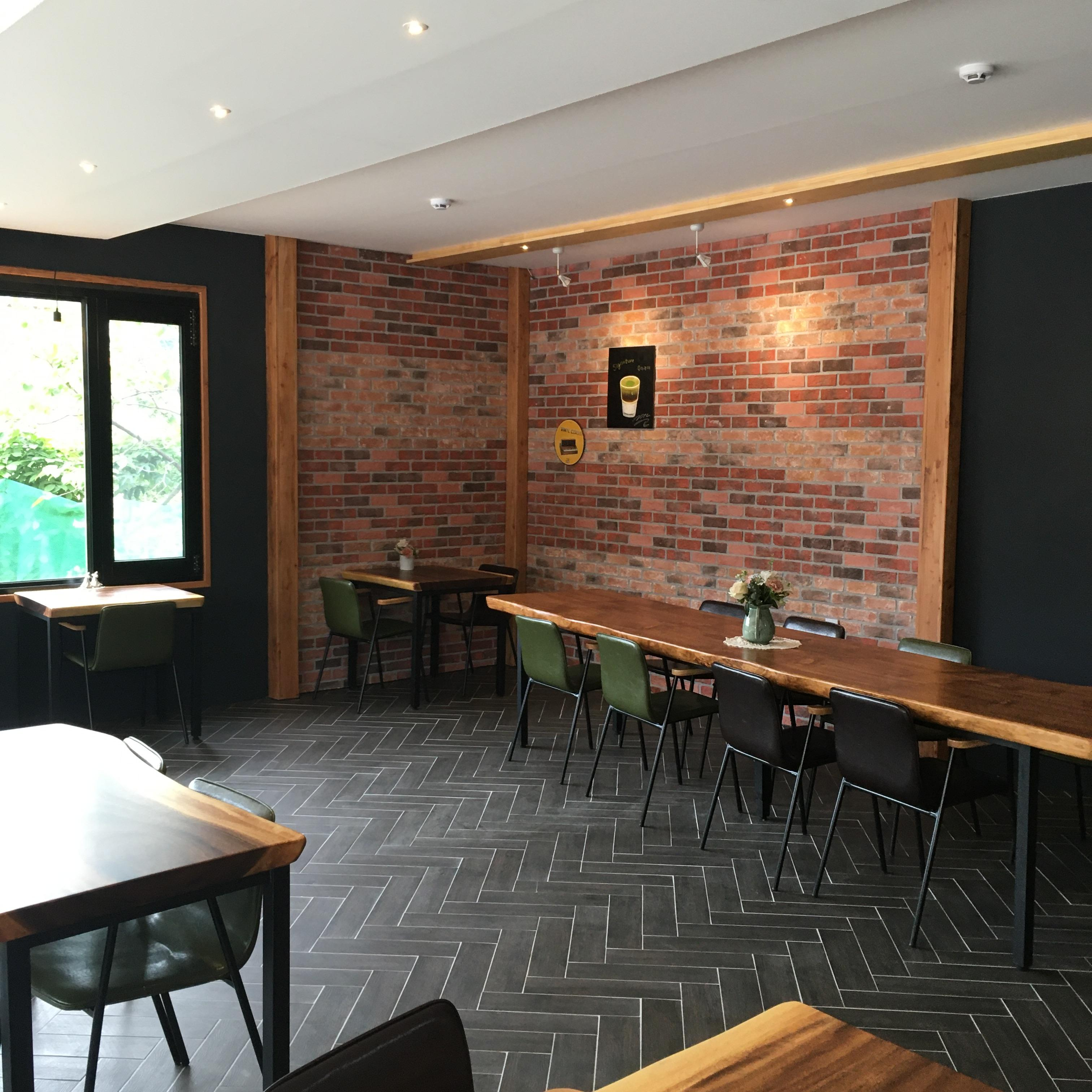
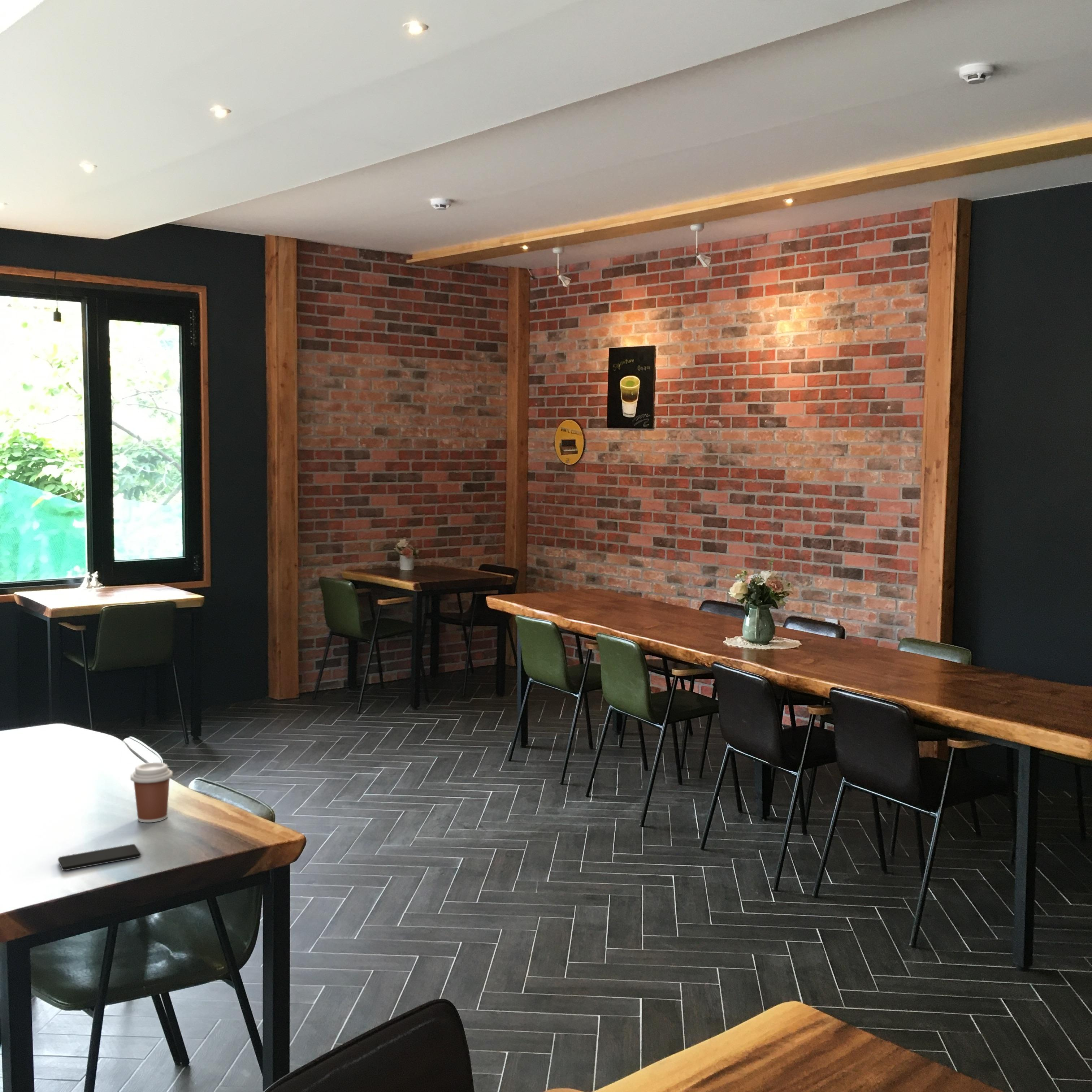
+ smartphone [57,844,142,871]
+ coffee cup [130,762,173,823]
